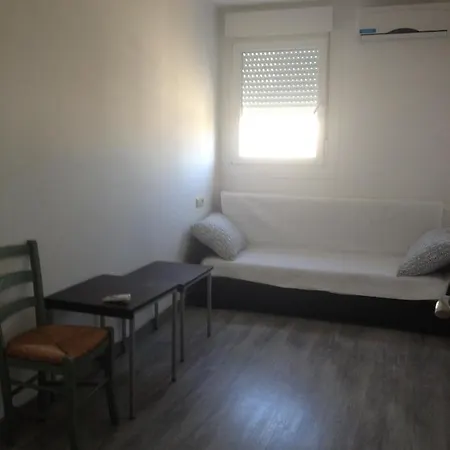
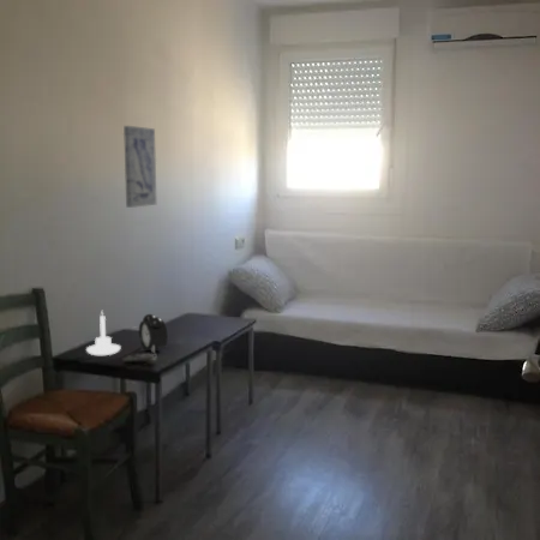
+ wall art [122,125,157,209]
+ alarm clock [138,313,169,355]
+ candle holder [85,310,122,356]
